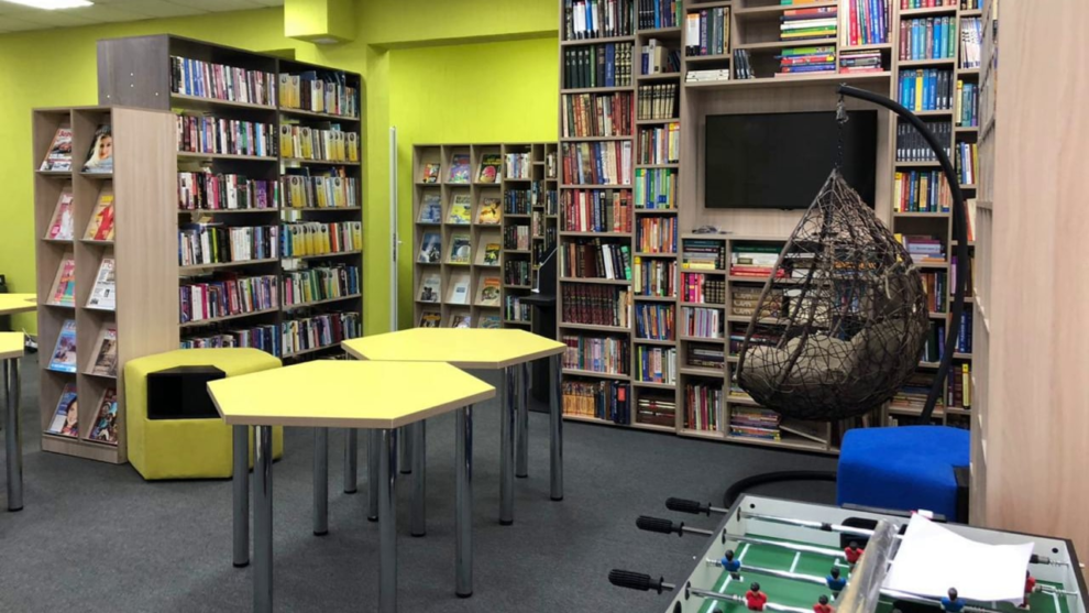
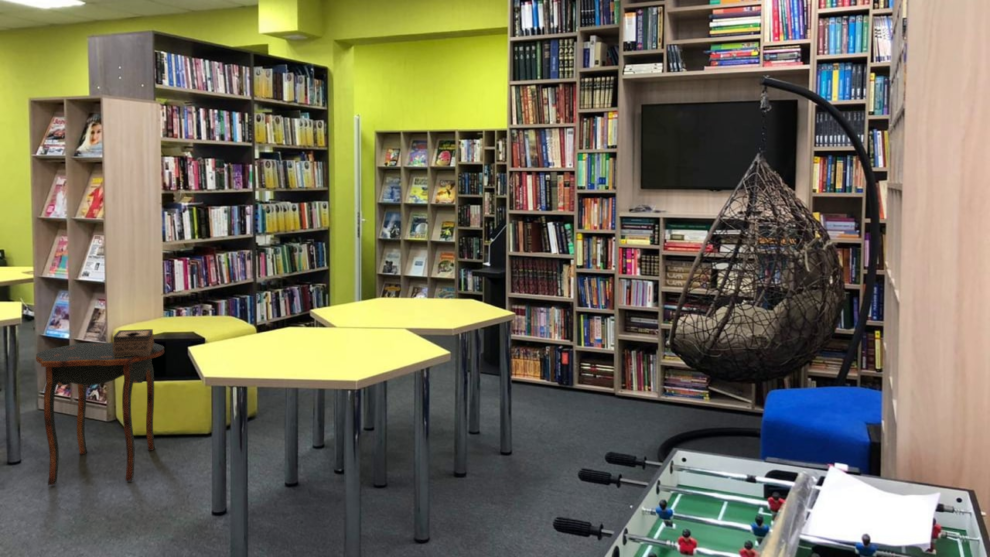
+ tissue box [112,328,155,358]
+ side table [35,342,165,486]
